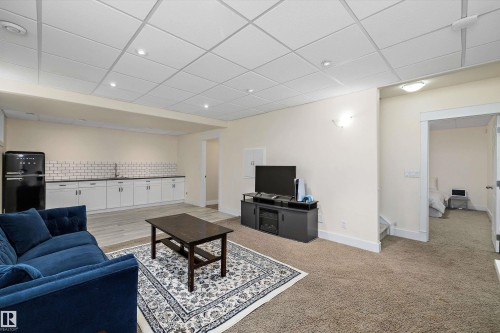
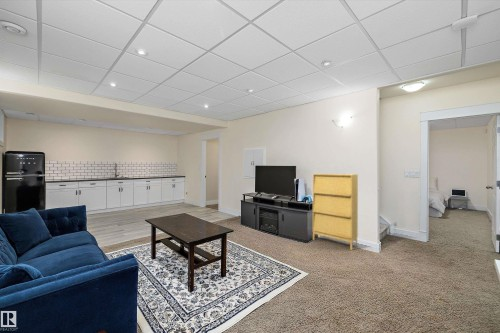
+ cabinet [312,173,359,251]
